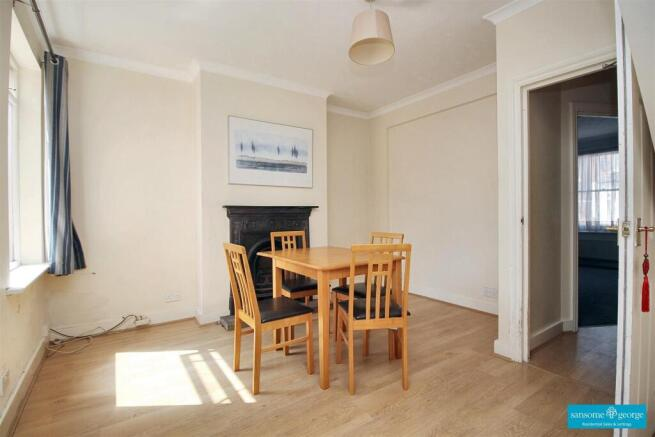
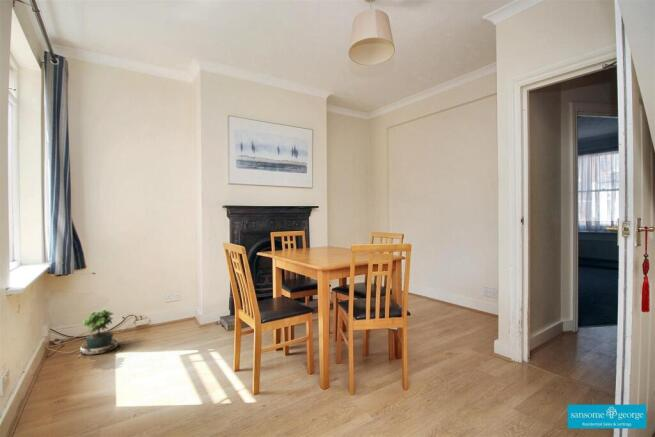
+ potted plant [78,307,120,358]
